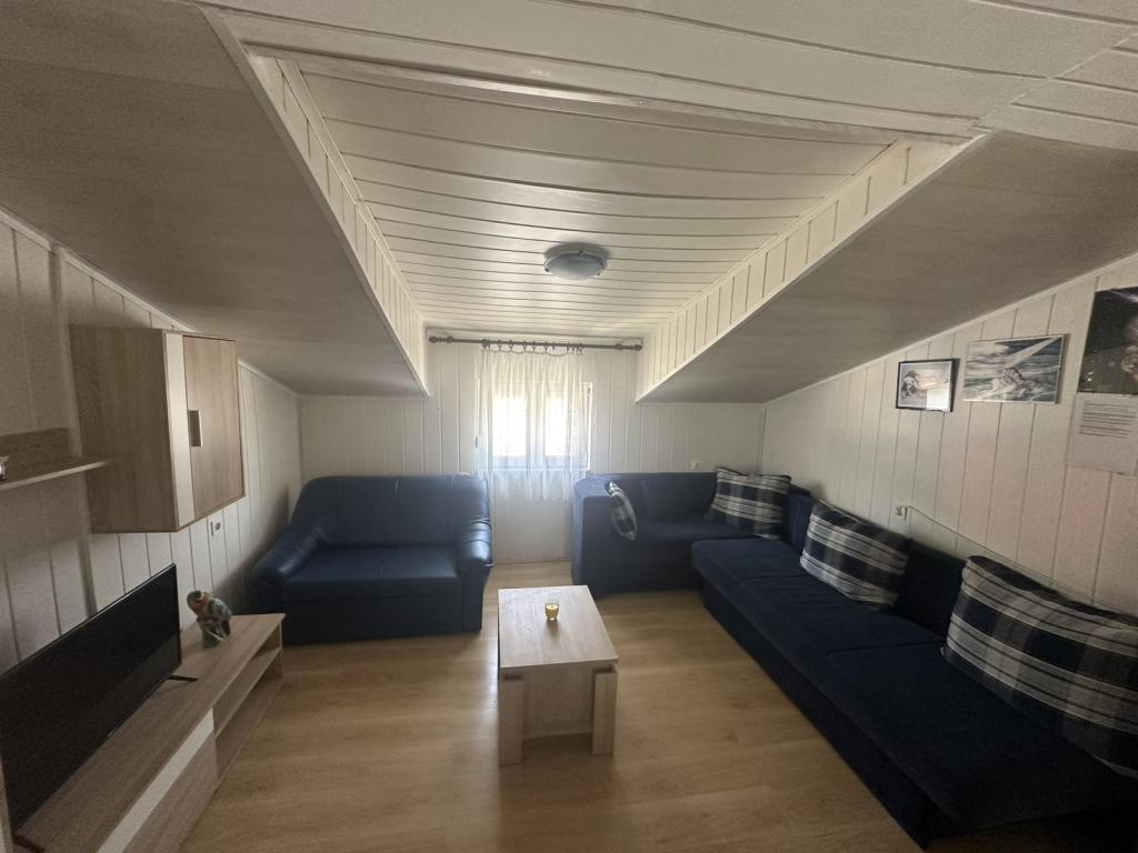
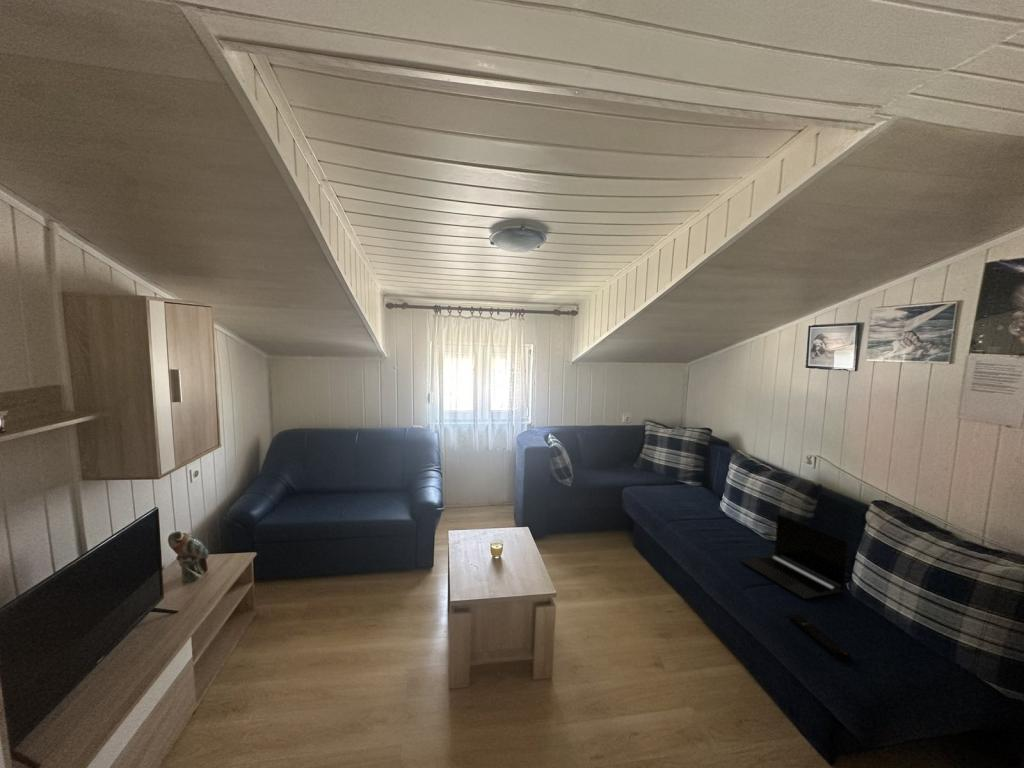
+ laptop [740,513,848,600]
+ remote control [787,614,852,661]
